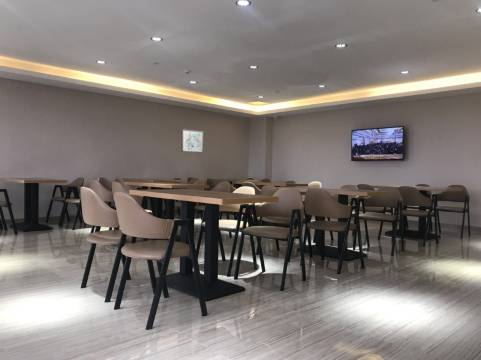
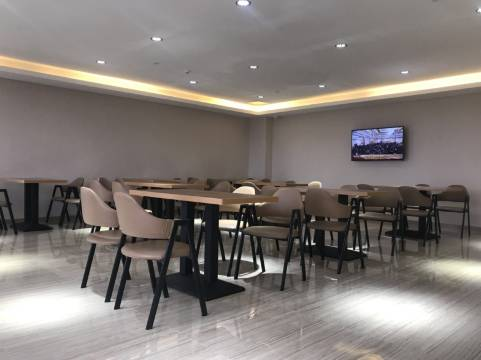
- wall art [181,128,205,154]
